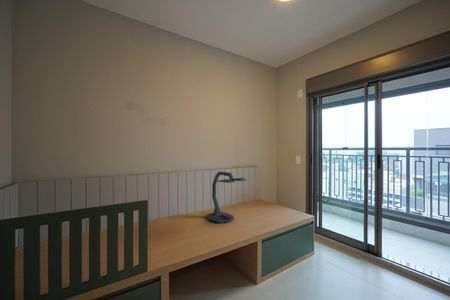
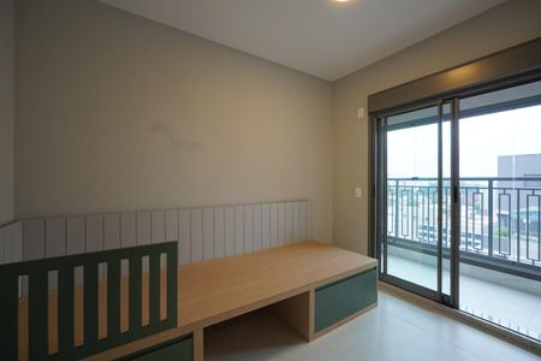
- desk lamp [205,170,248,224]
